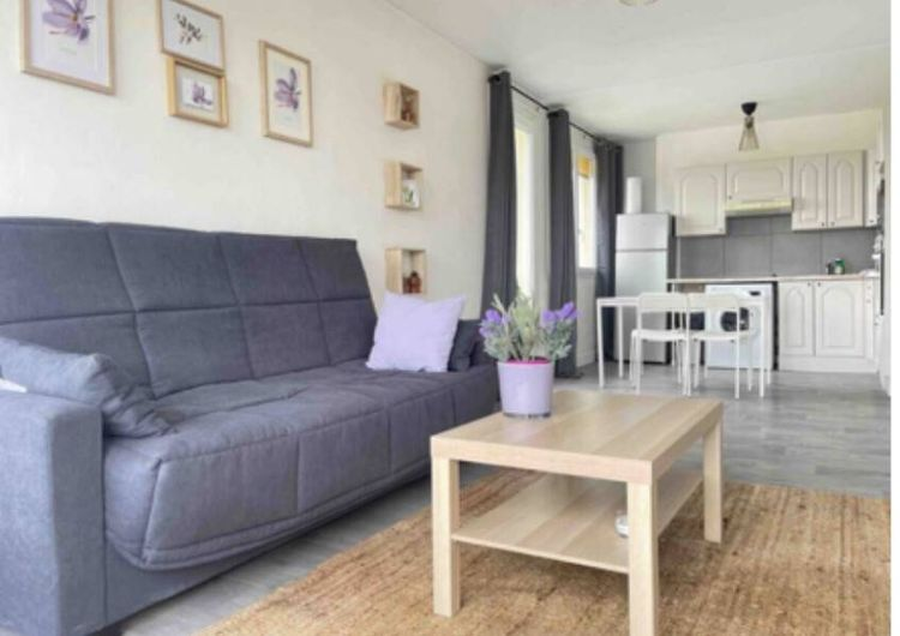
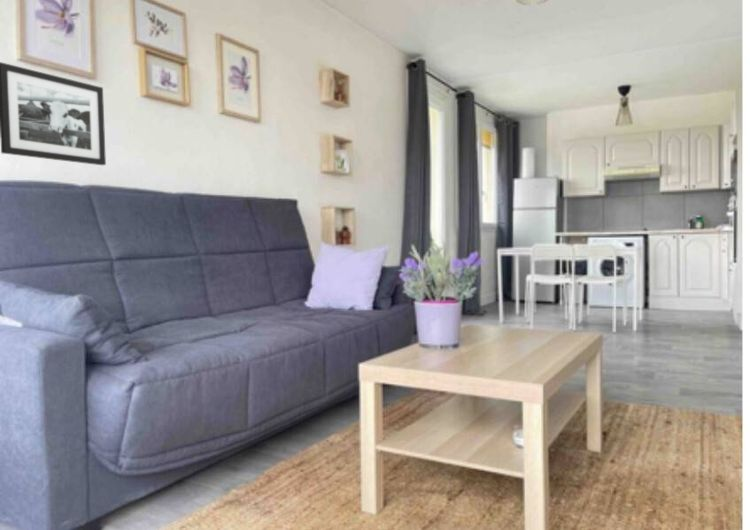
+ picture frame [0,61,107,166]
